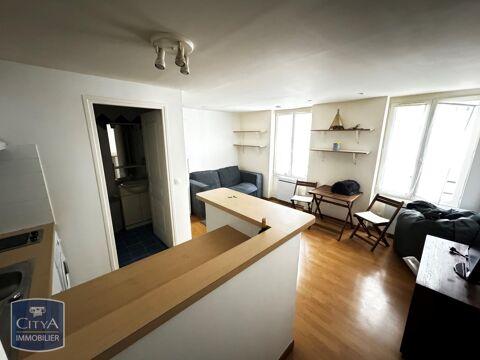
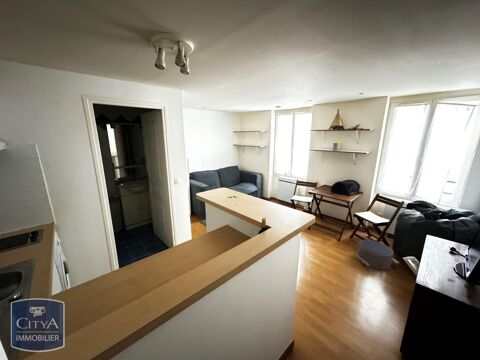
+ pouf [355,239,400,271]
